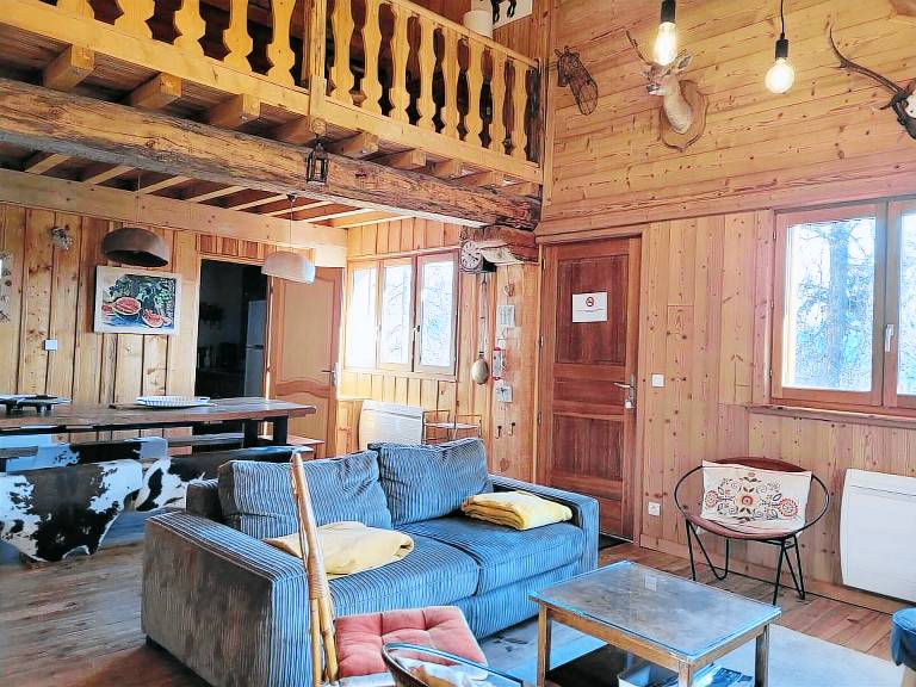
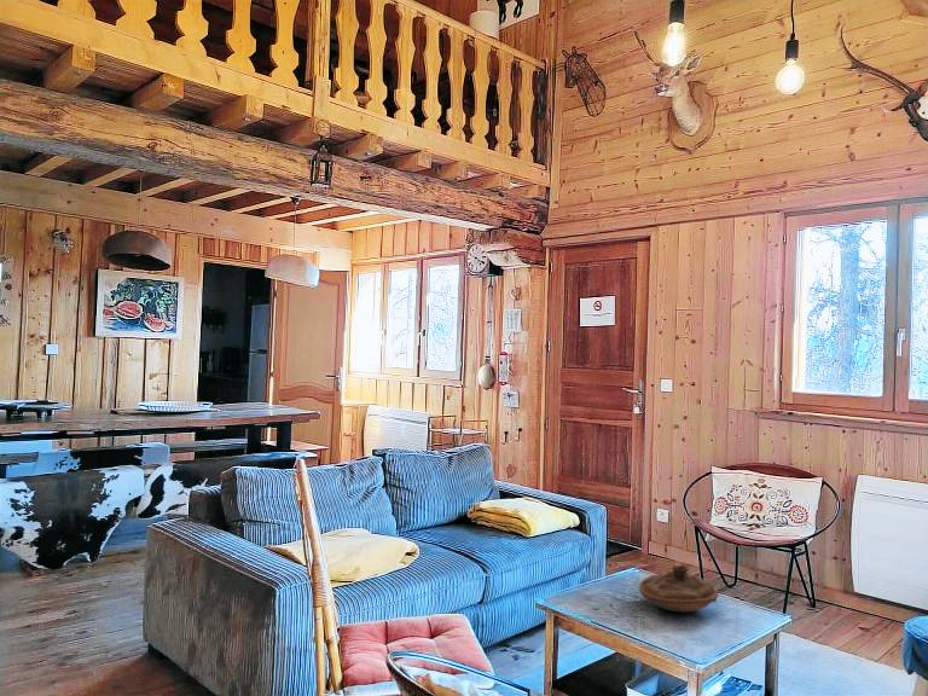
+ decorative bowl [638,563,720,613]
